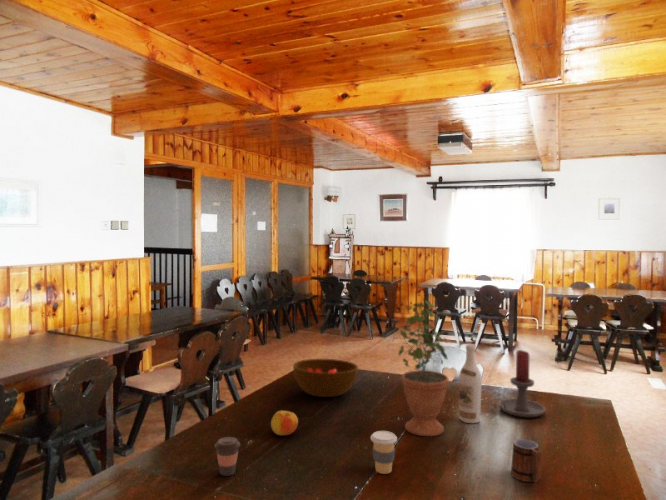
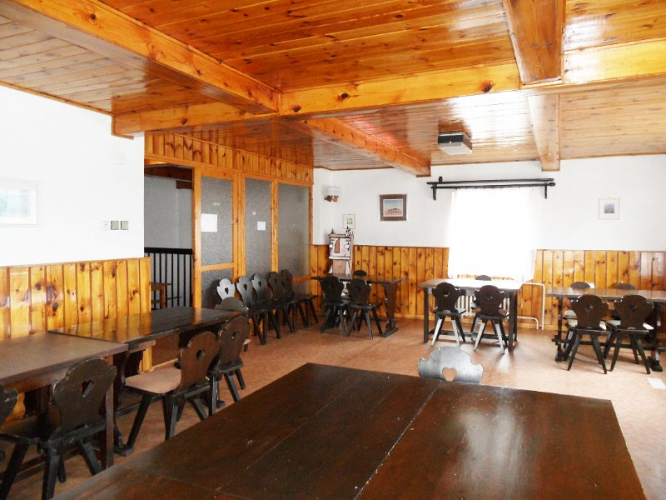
- coffee cup [214,436,241,477]
- coffee cup [370,430,398,475]
- bowl [292,358,359,398]
- apple [270,410,299,436]
- candle holder [487,349,546,418]
- mug [510,438,542,484]
- wine bottle [458,343,483,424]
- potted plant [391,294,450,437]
